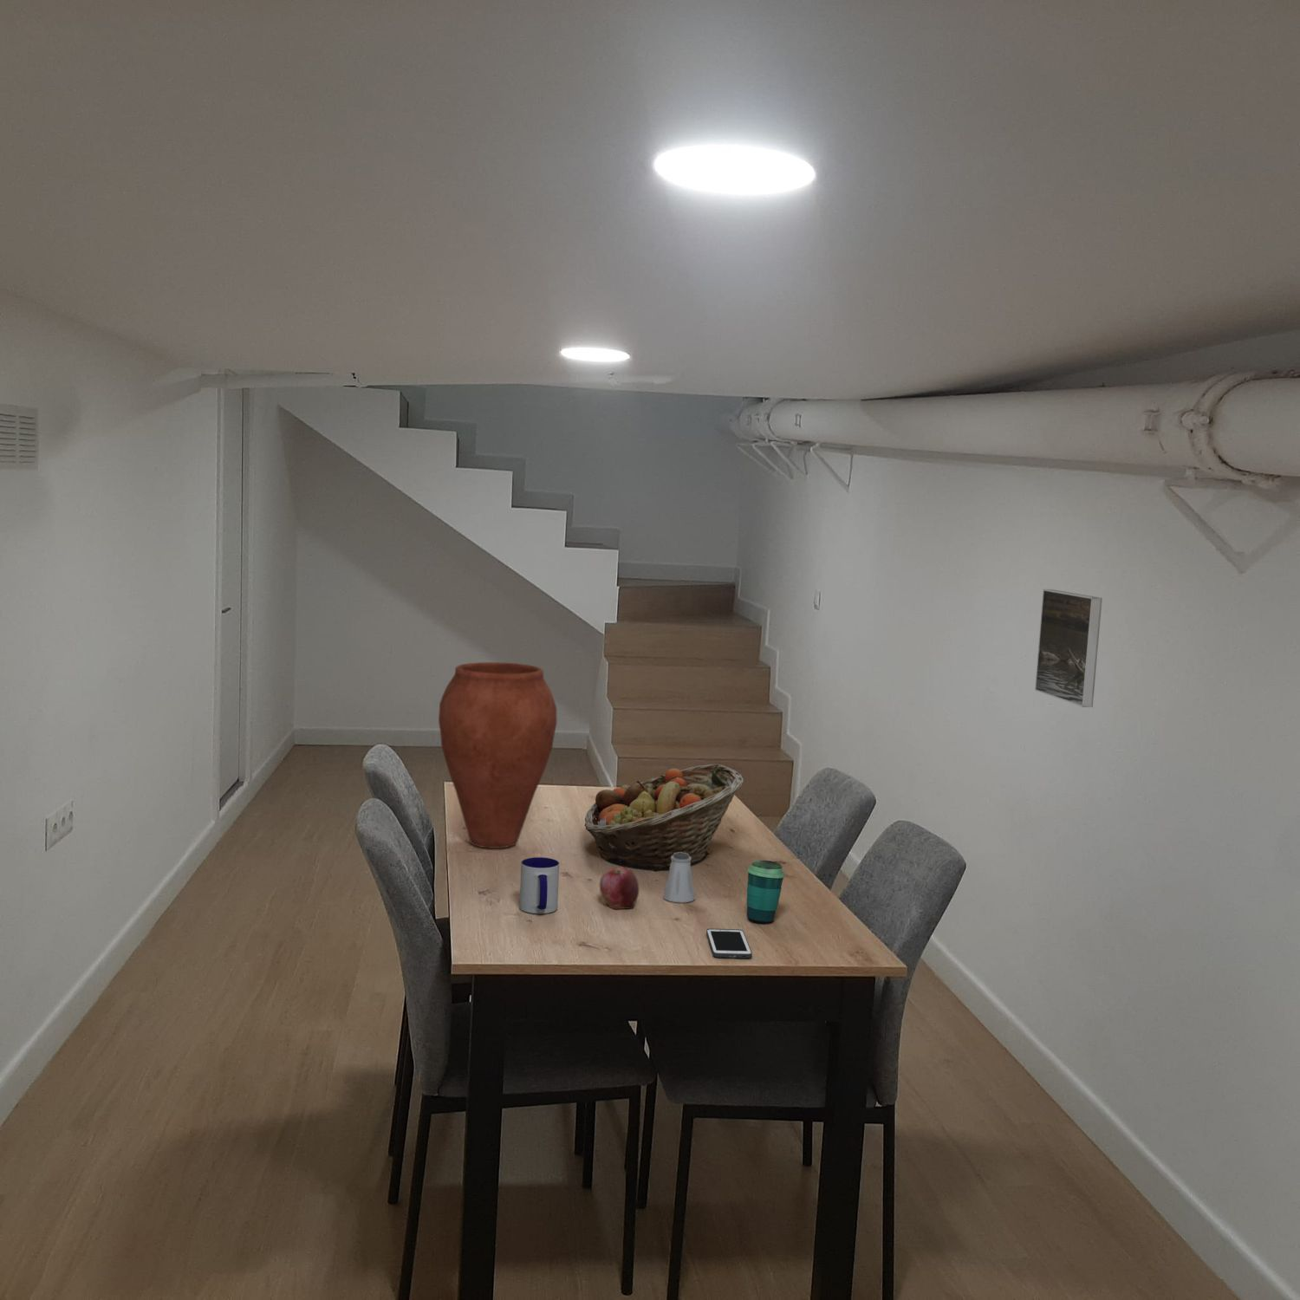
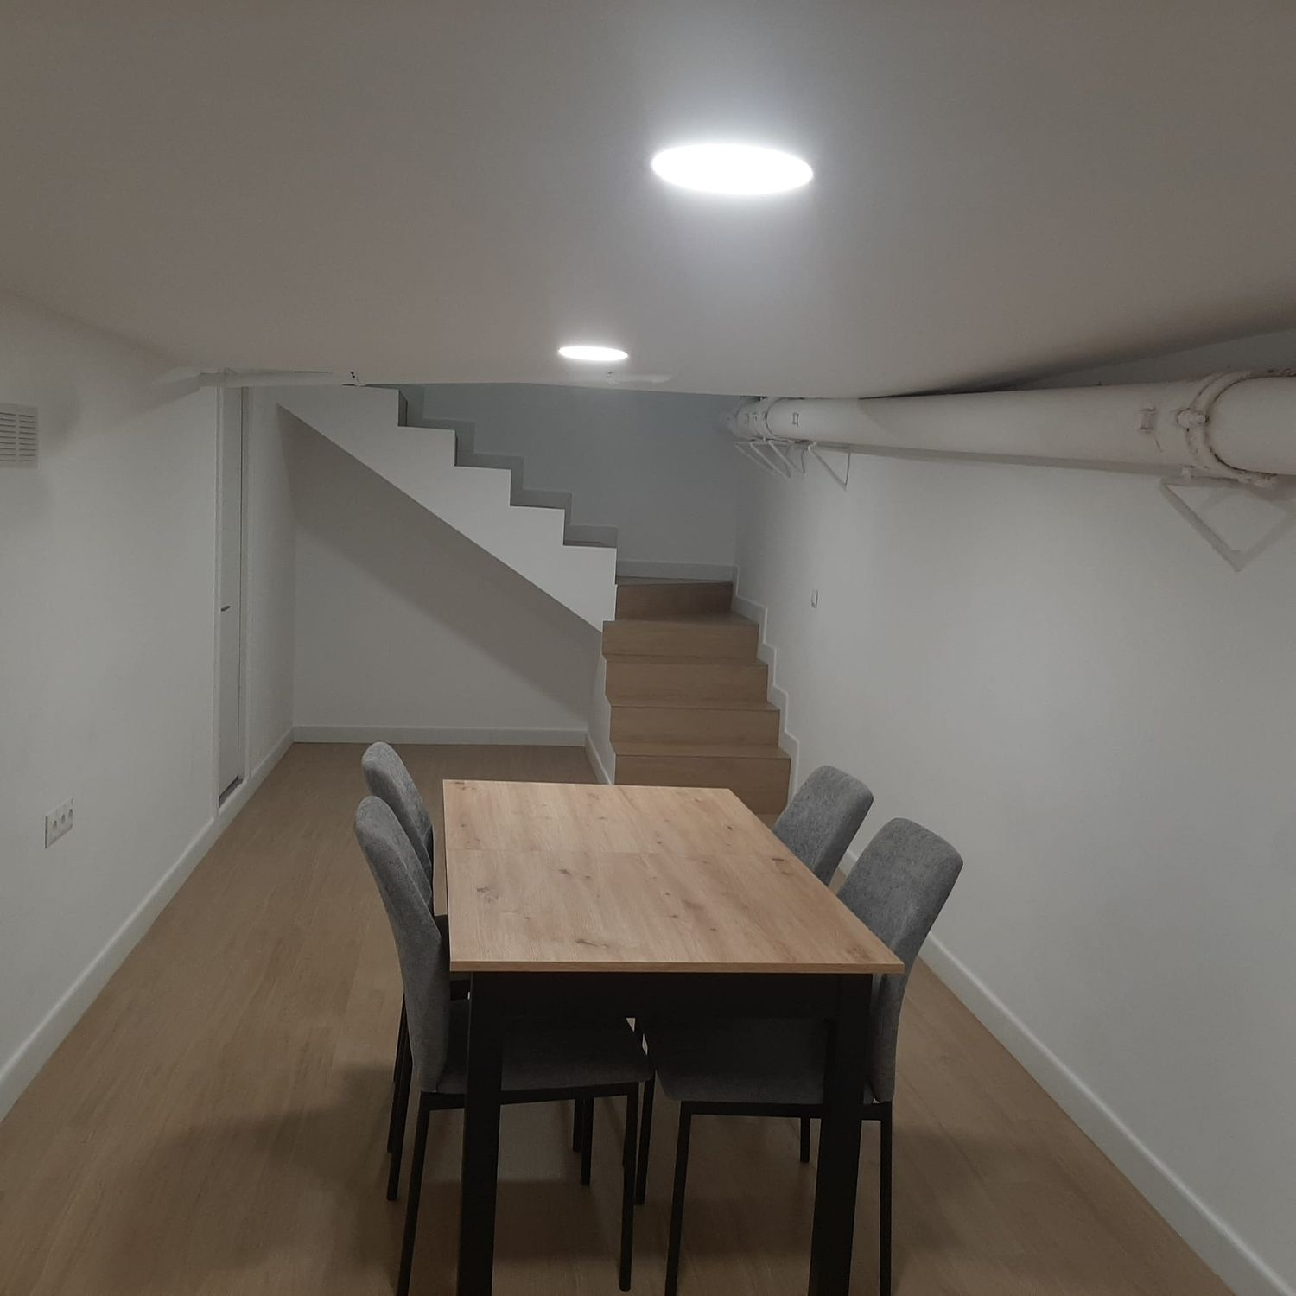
- cup [746,860,786,925]
- apple [599,865,639,910]
- vase [438,661,557,849]
- saltshaker [662,852,696,904]
- cell phone [706,929,754,960]
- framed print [1035,588,1104,708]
- mug [519,856,560,914]
- fruit basket [583,763,745,871]
